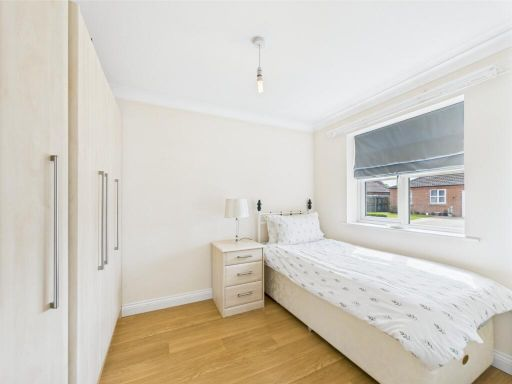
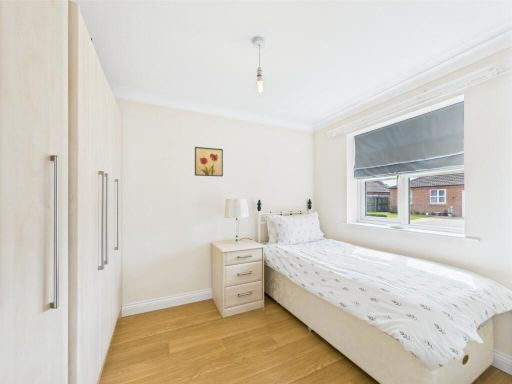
+ wall art [194,146,224,177]
